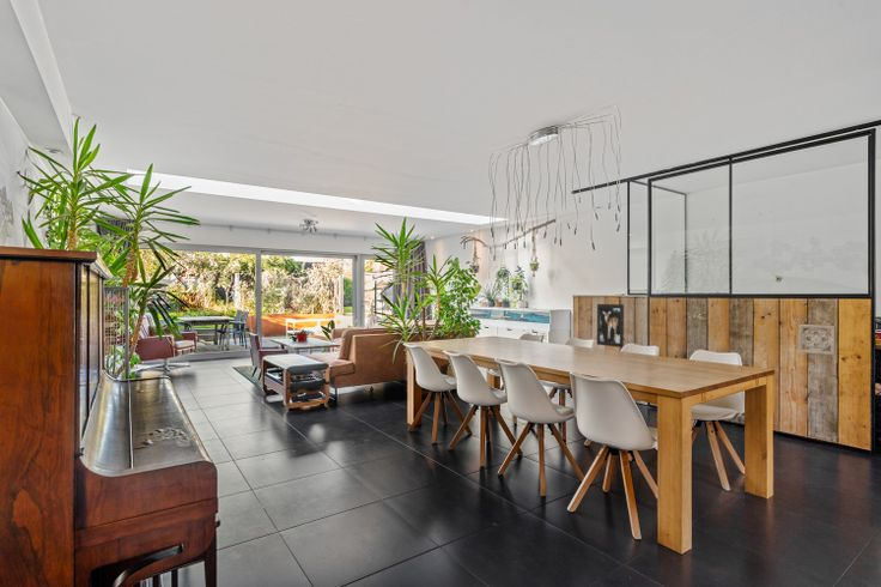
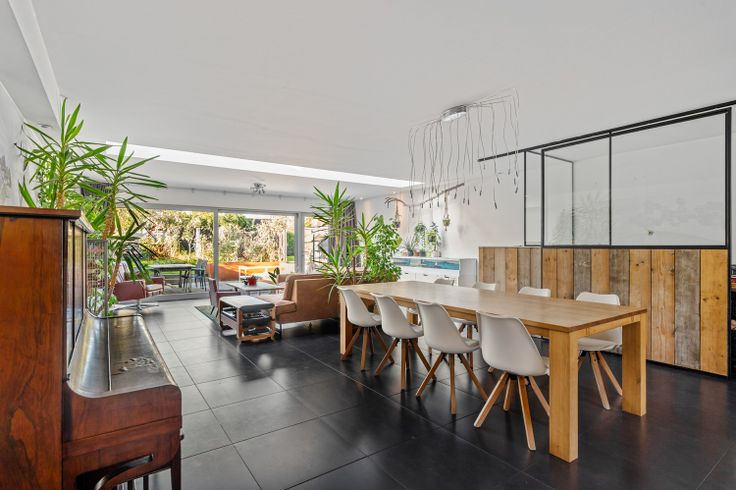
- wall art [596,303,625,349]
- wall ornament [797,322,837,357]
